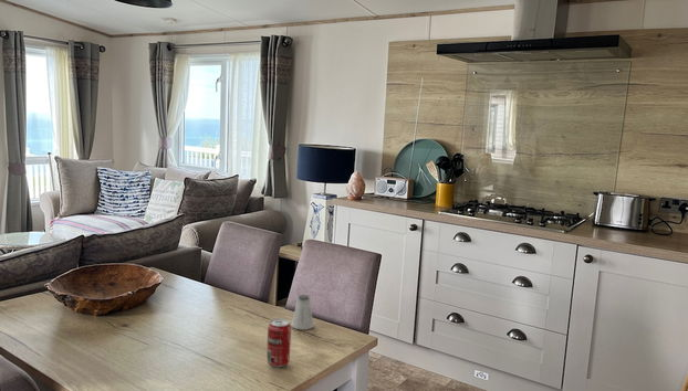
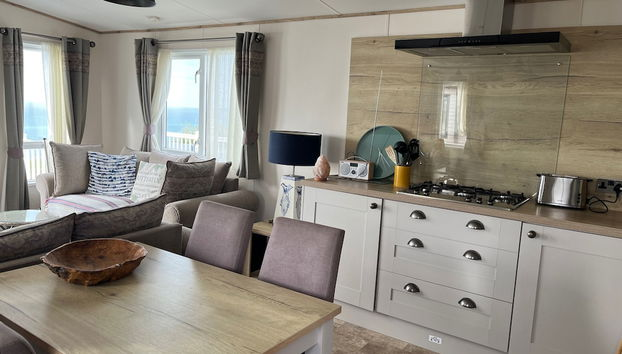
- beverage can [267,317,292,368]
- saltshaker [290,294,314,331]
